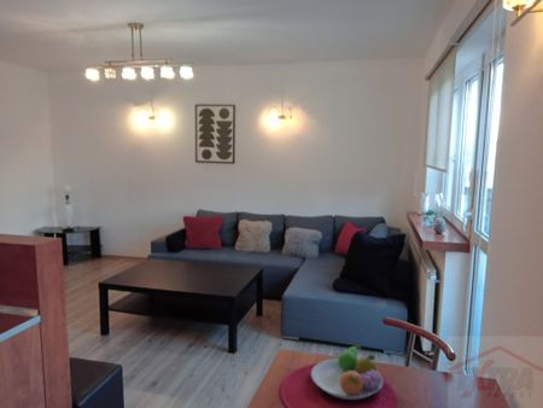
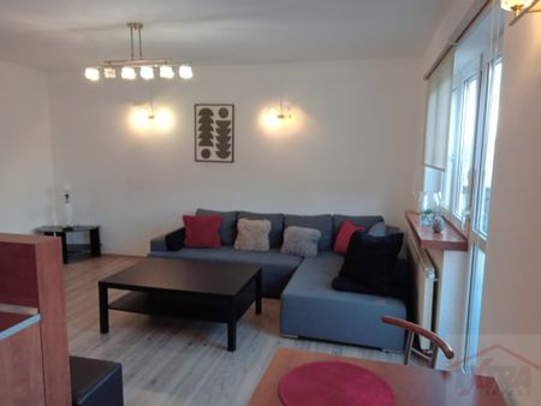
- fruit bowl [310,344,385,401]
